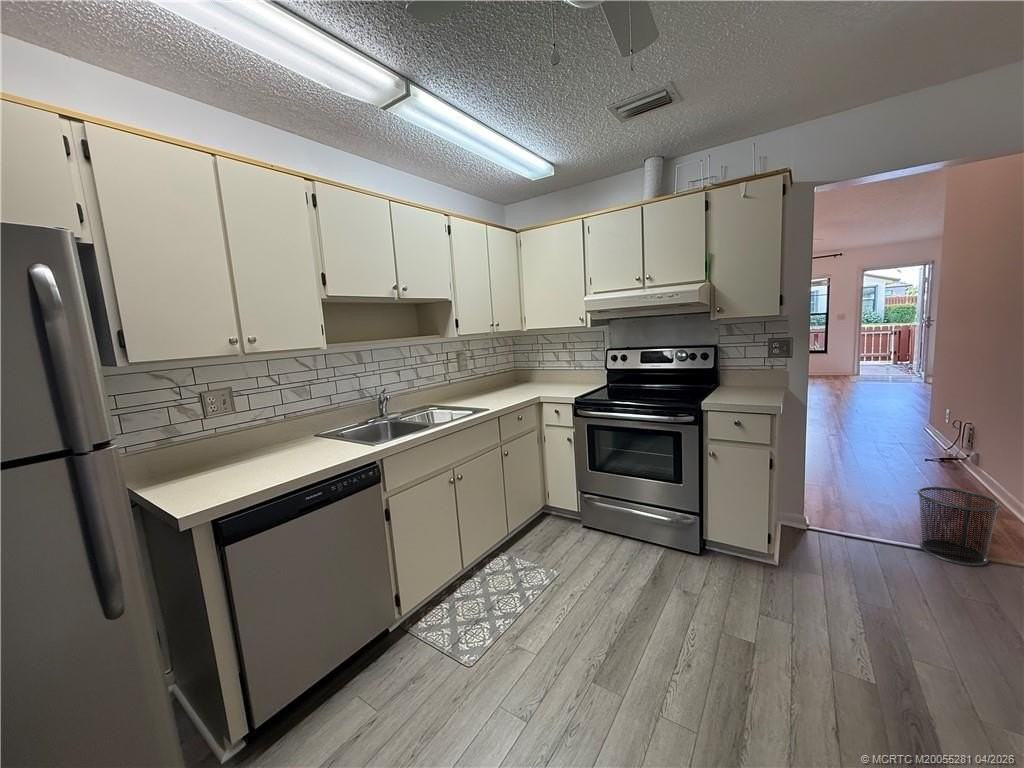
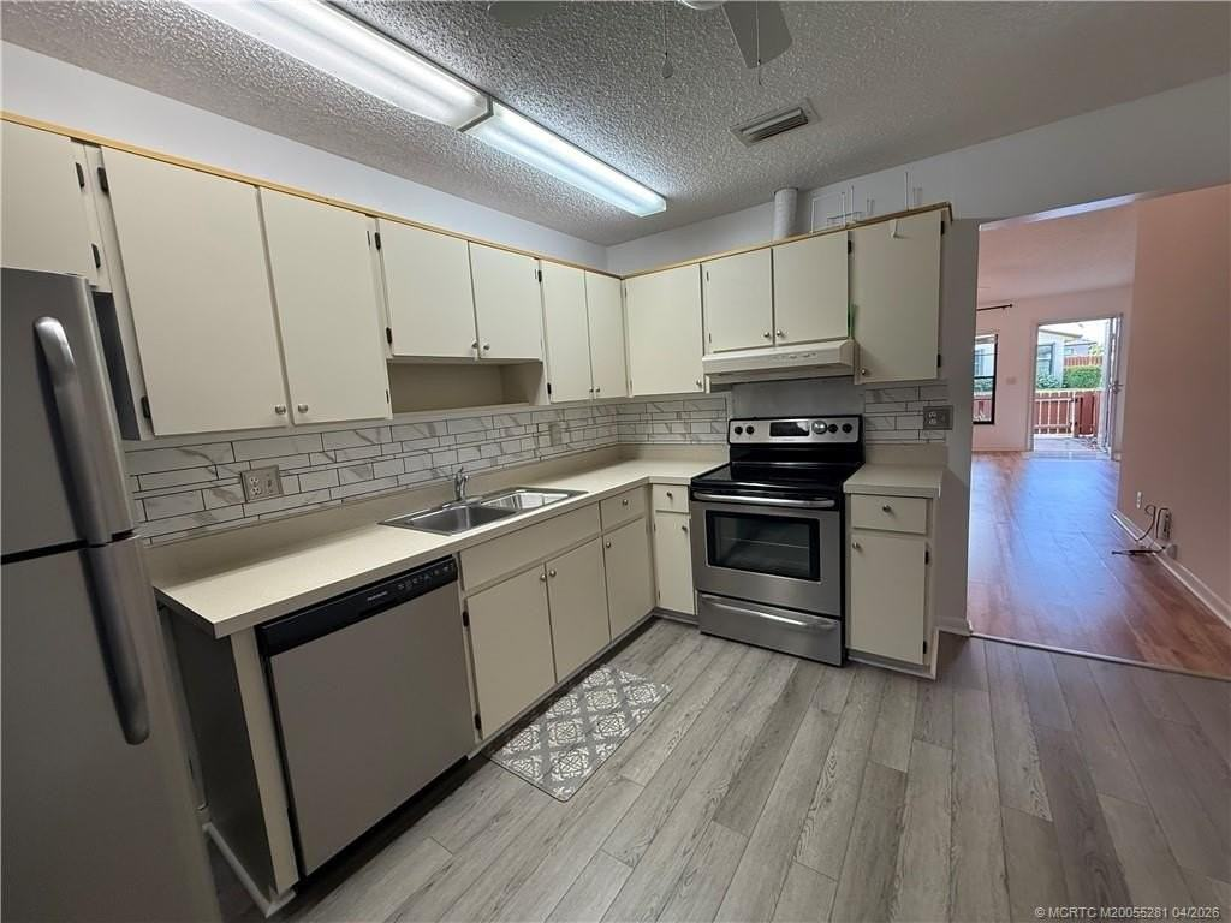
- waste bin [917,486,1001,567]
